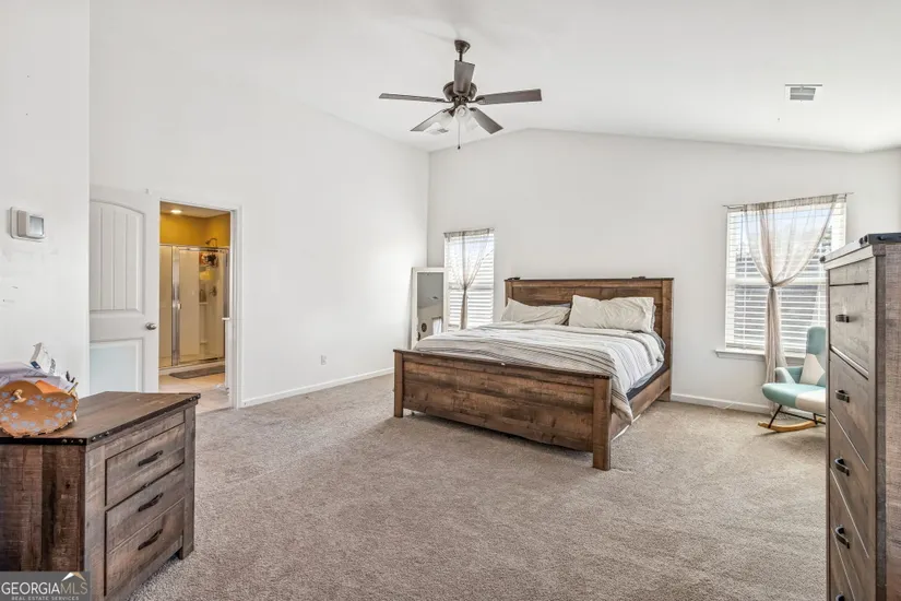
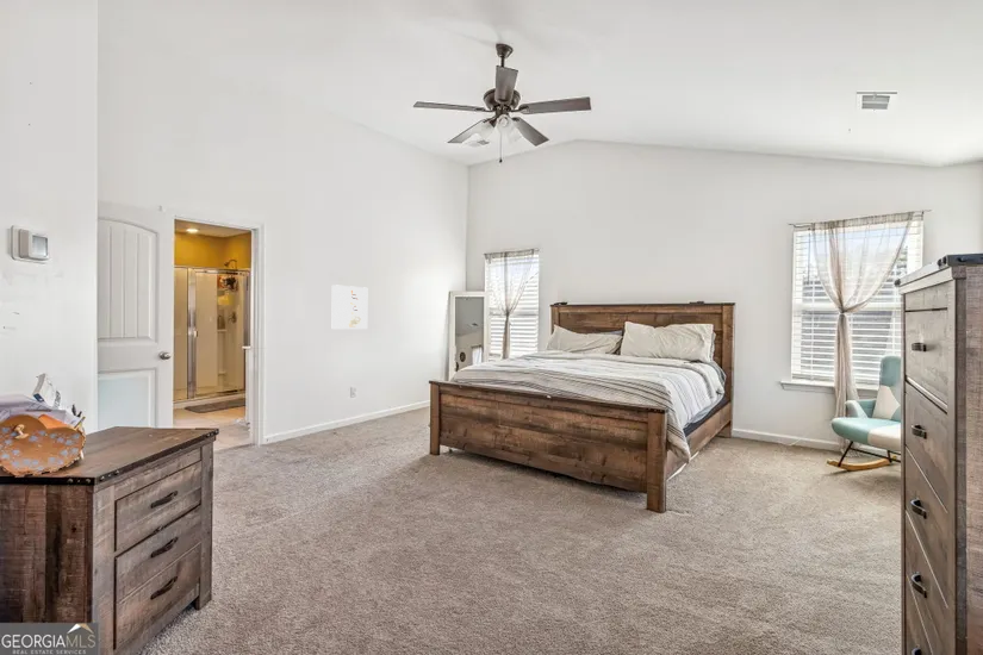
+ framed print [331,283,368,330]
